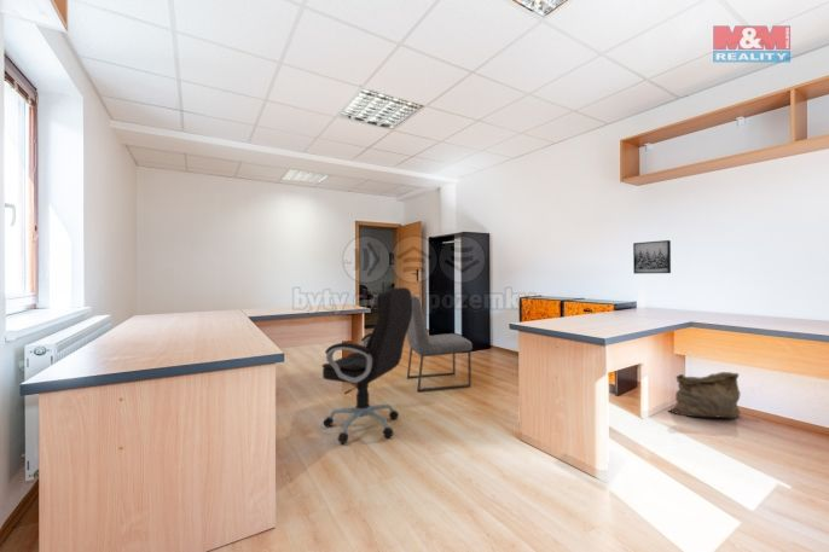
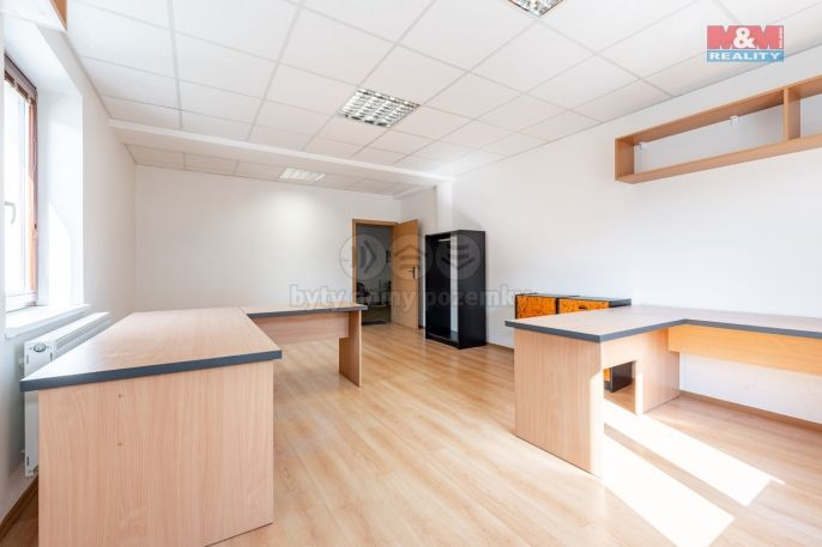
- chair [406,294,474,393]
- wall art [632,239,672,274]
- office chair [320,286,412,444]
- bag [667,371,742,419]
